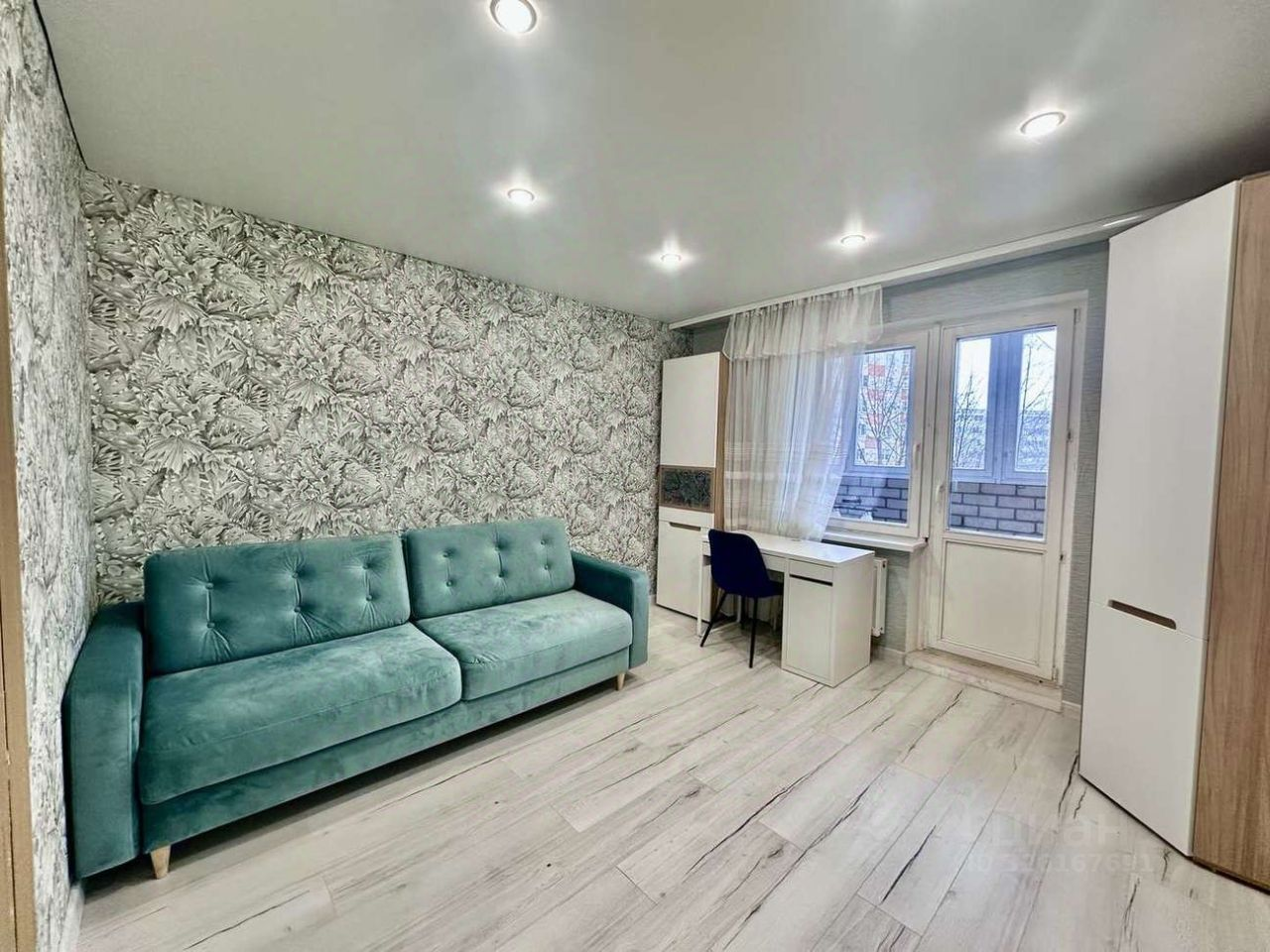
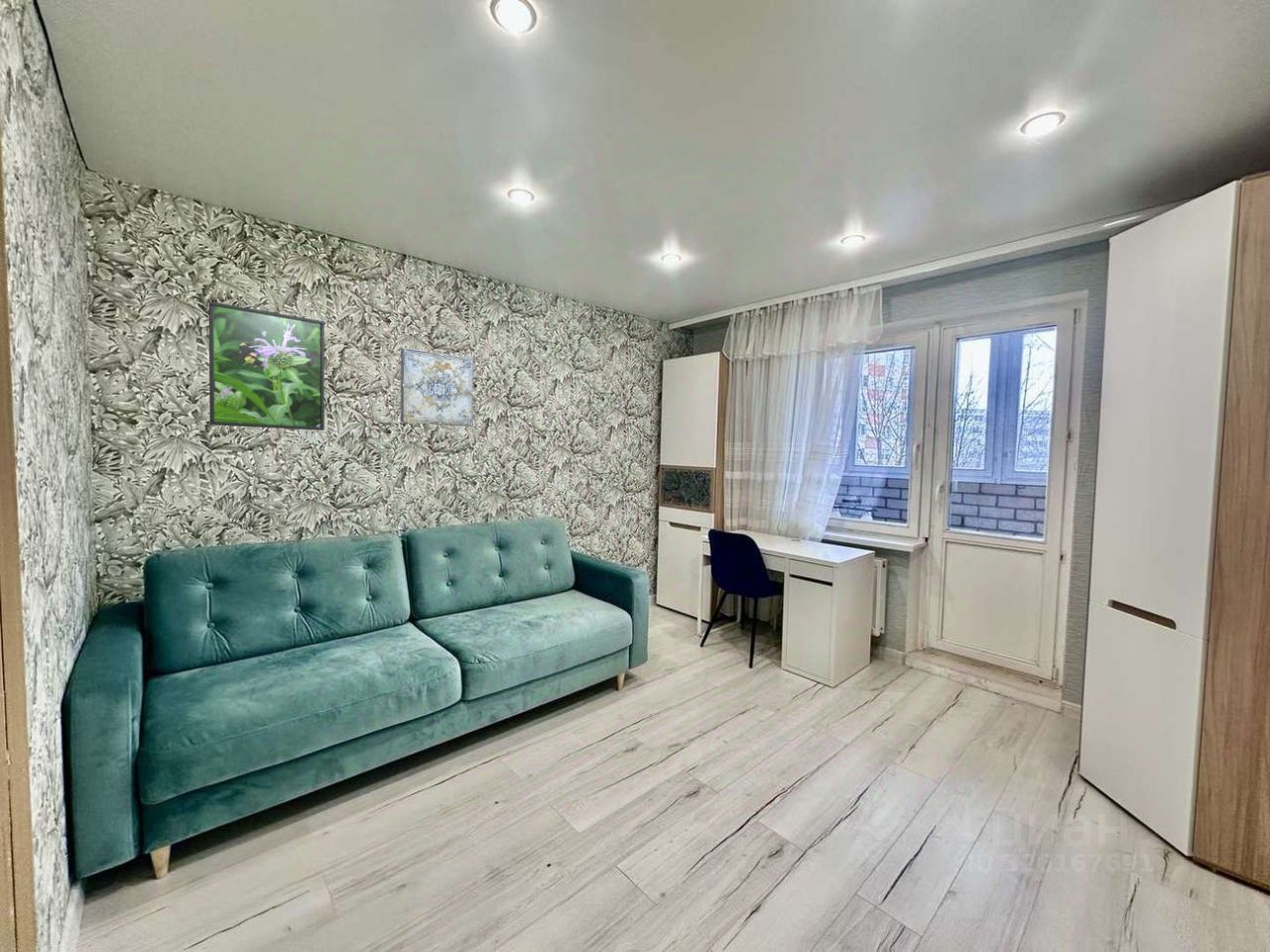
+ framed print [208,300,325,431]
+ wall art [400,347,474,427]
